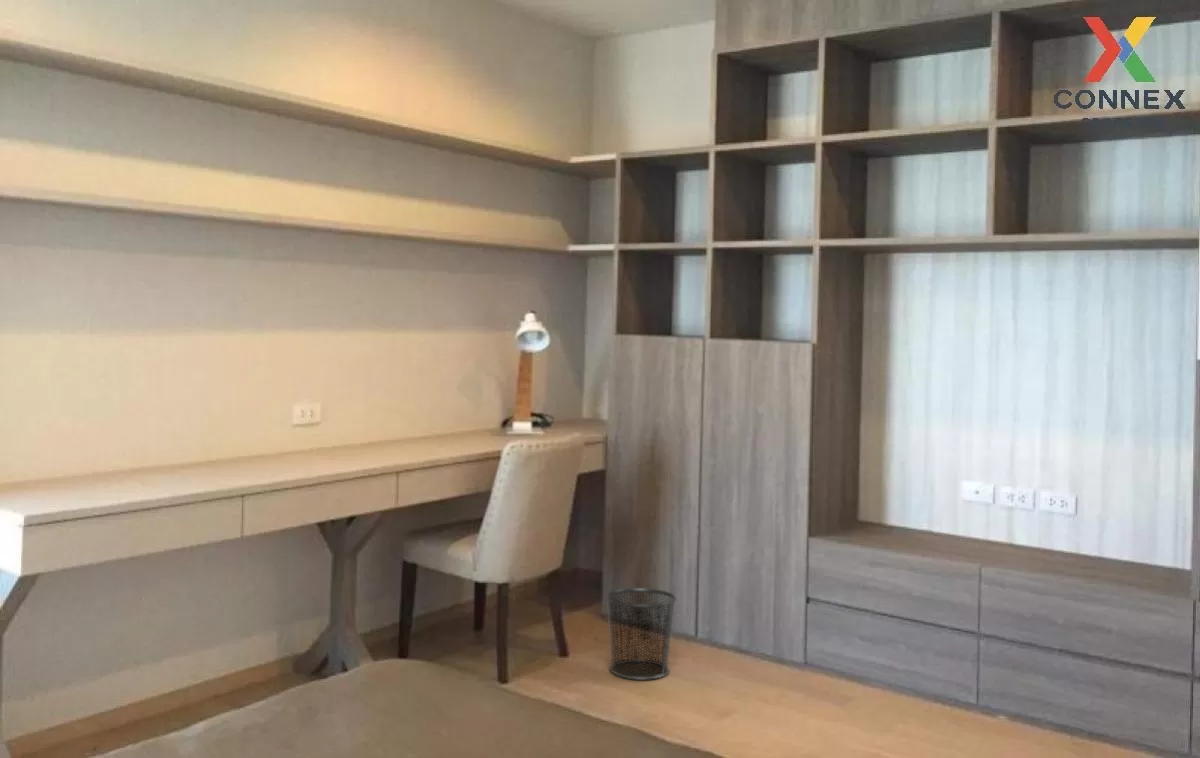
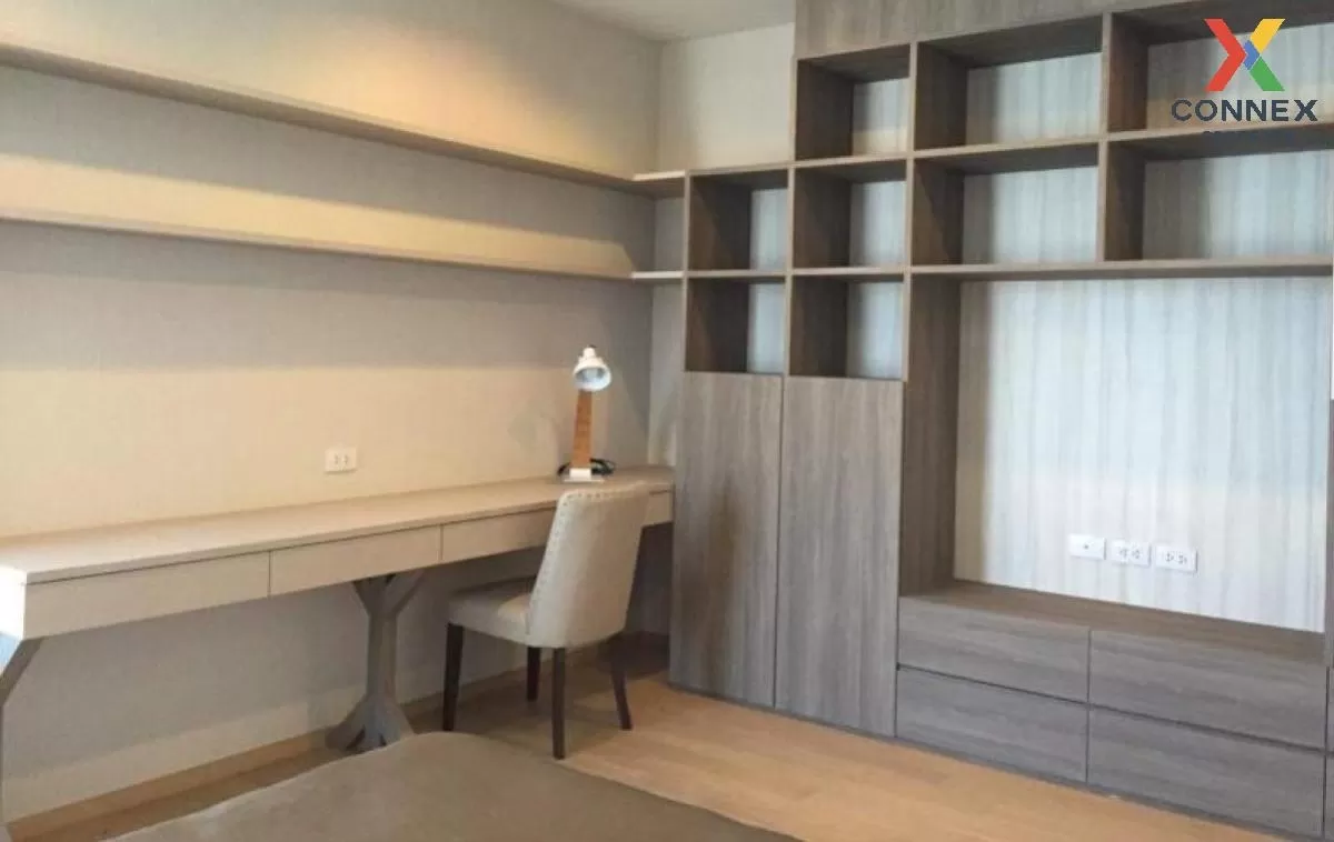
- waste bin [605,587,677,681]
